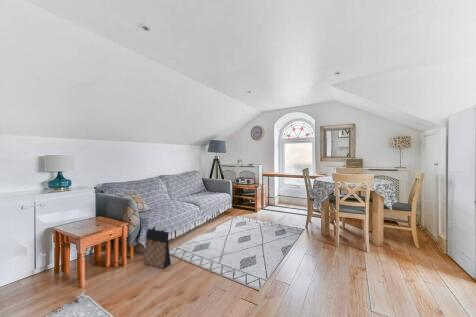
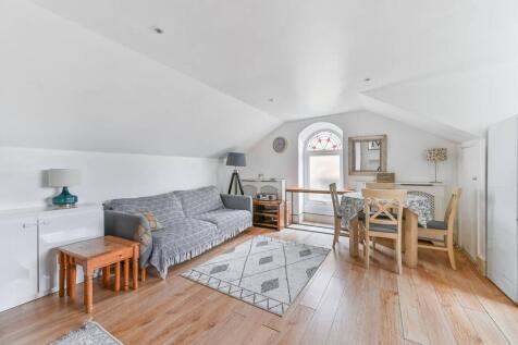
- bag [142,226,172,270]
